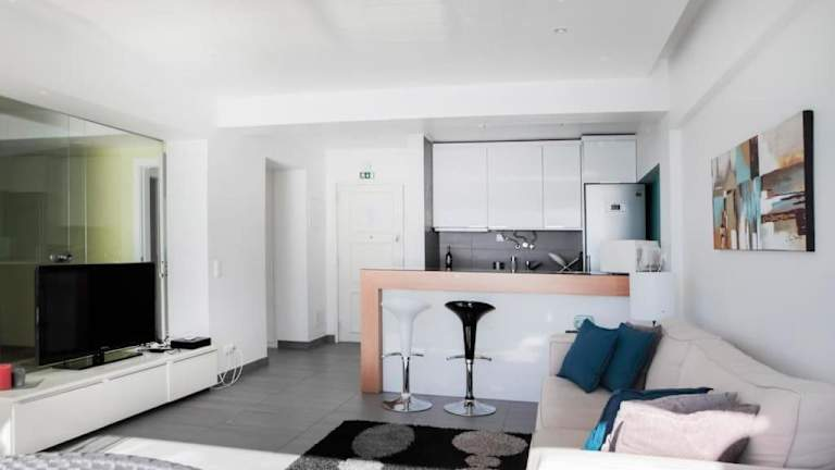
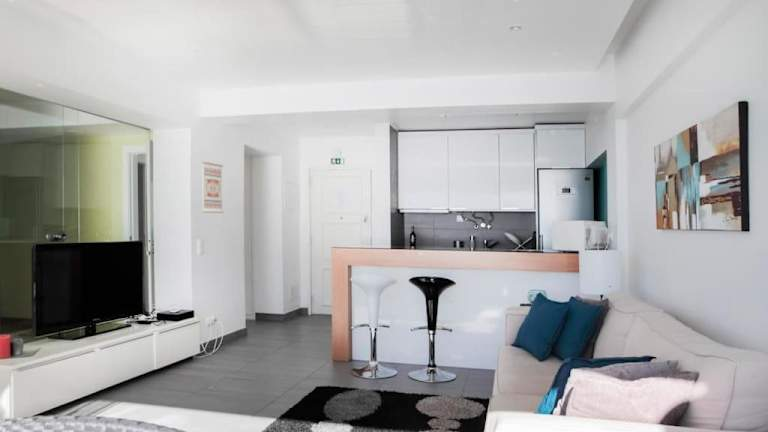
+ wall art [200,161,225,214]
